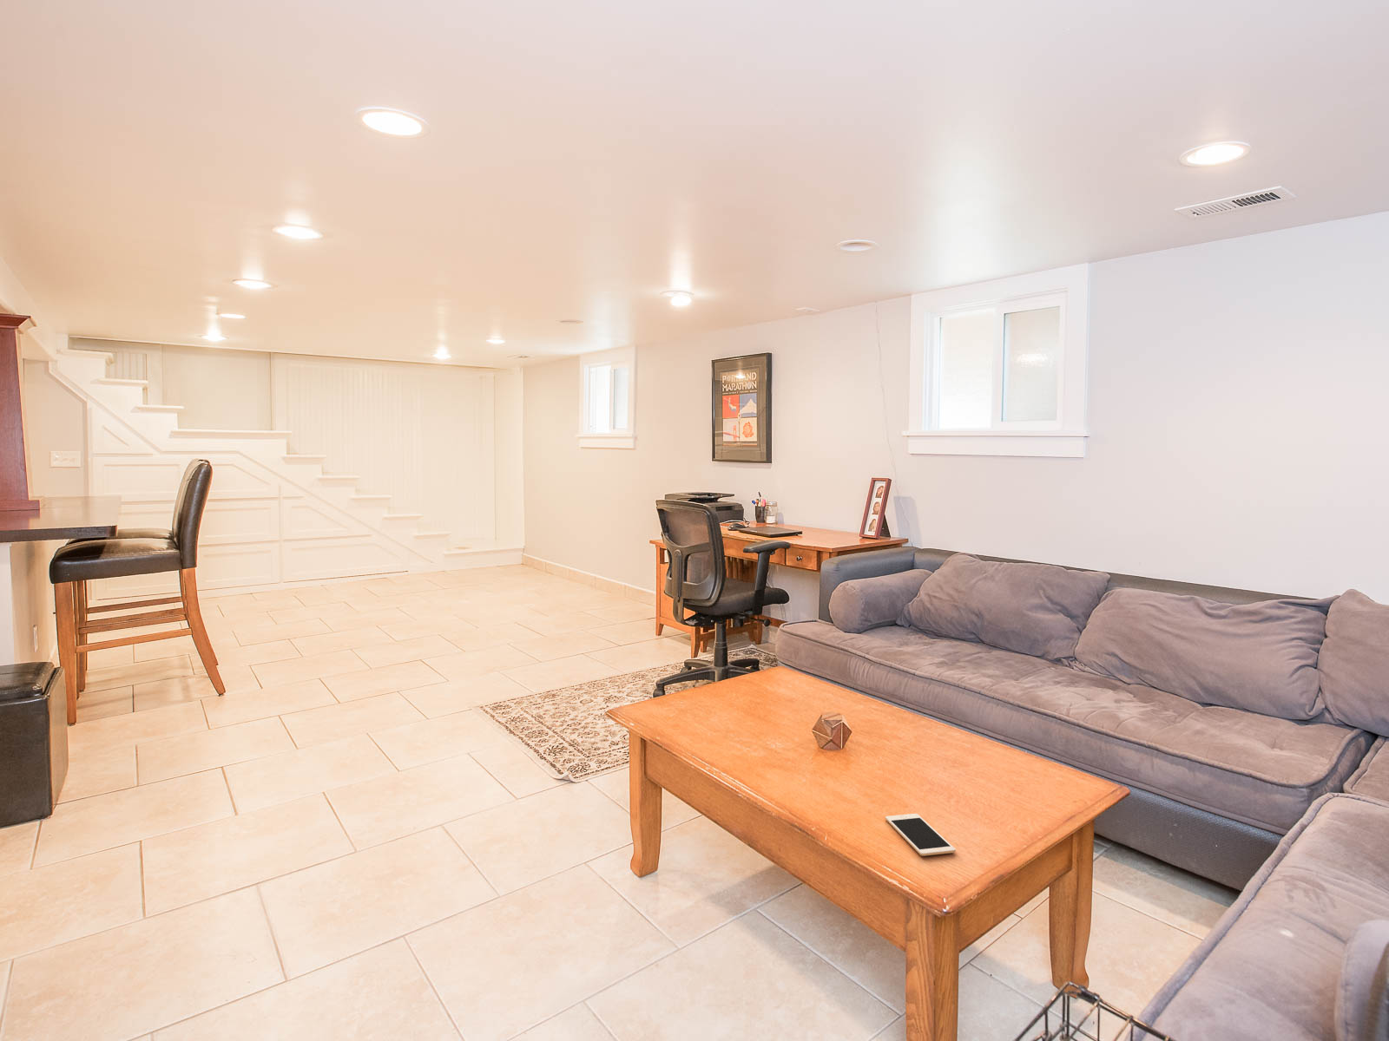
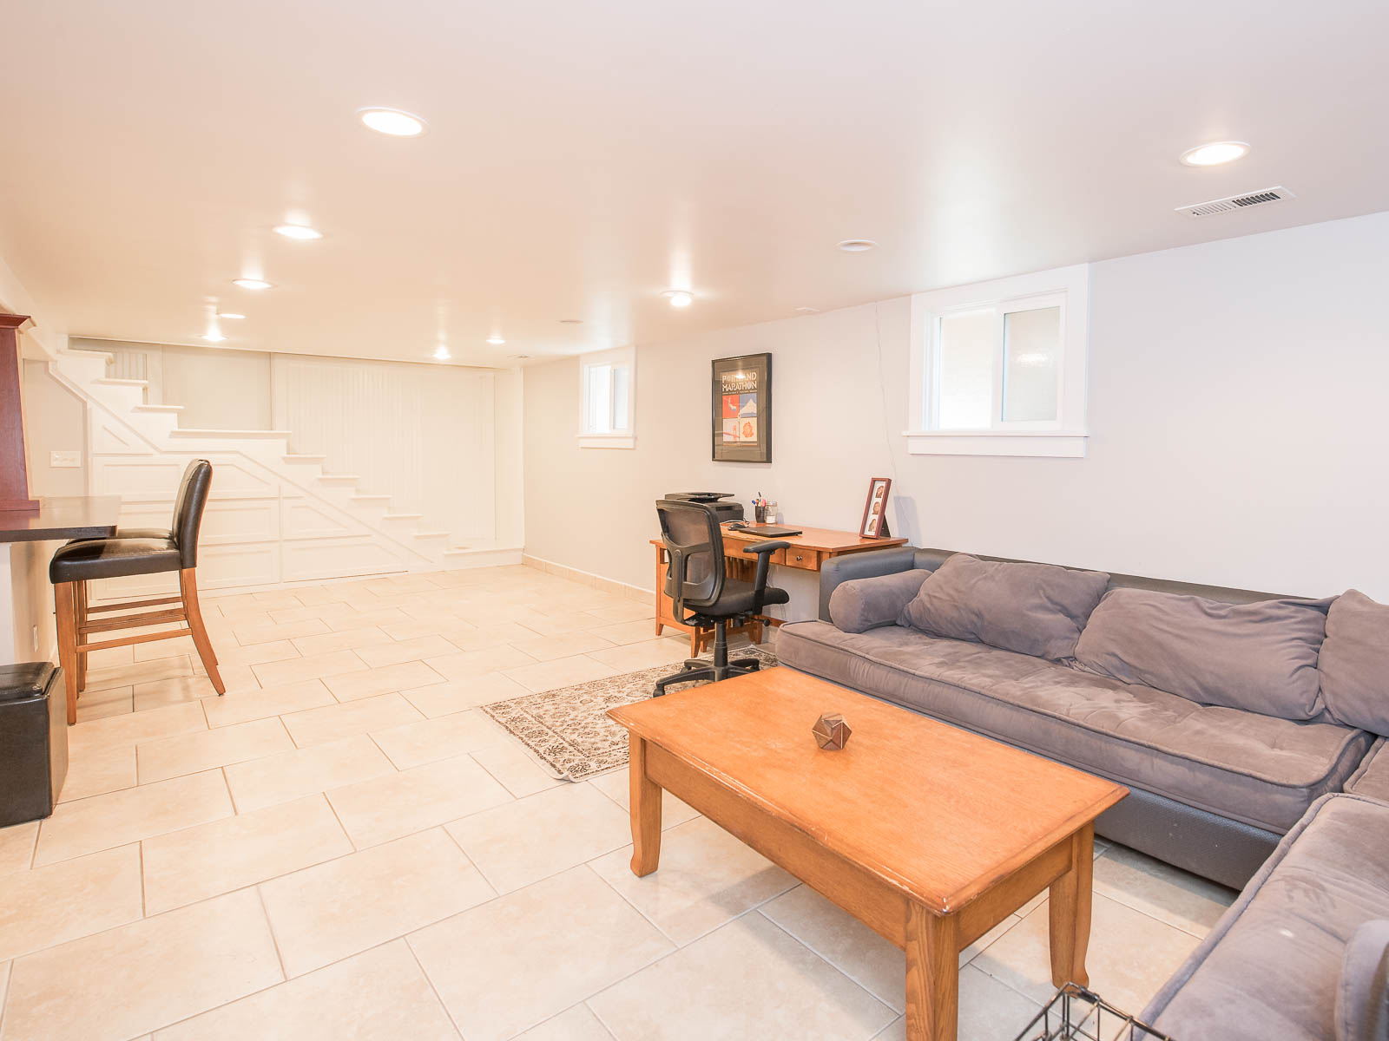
- cell phone [885,812,957,857]
